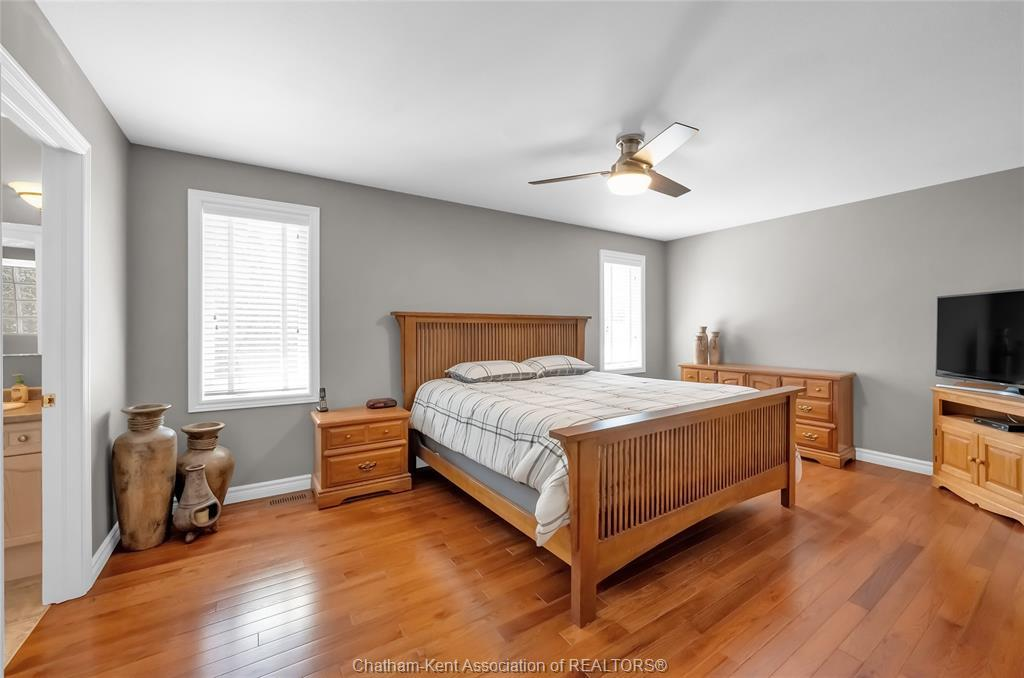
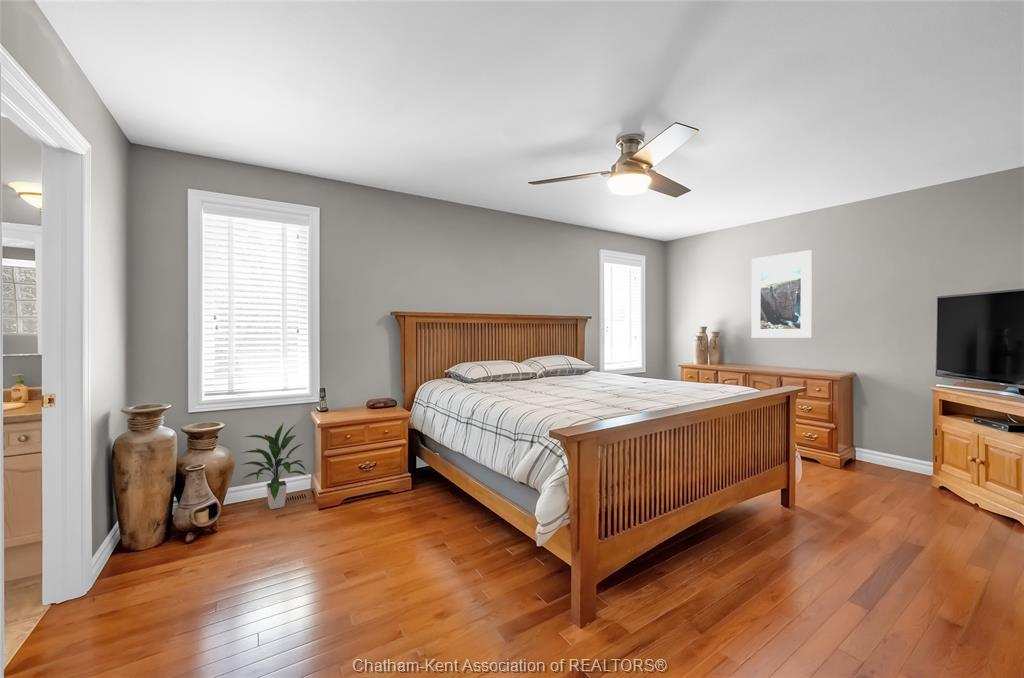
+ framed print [751,249,813,339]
+ indoor plant [240,422,308,510]
